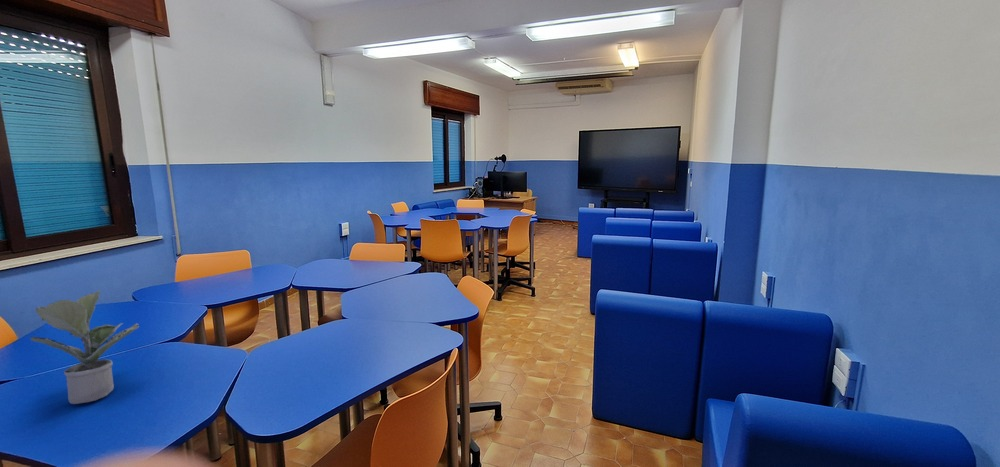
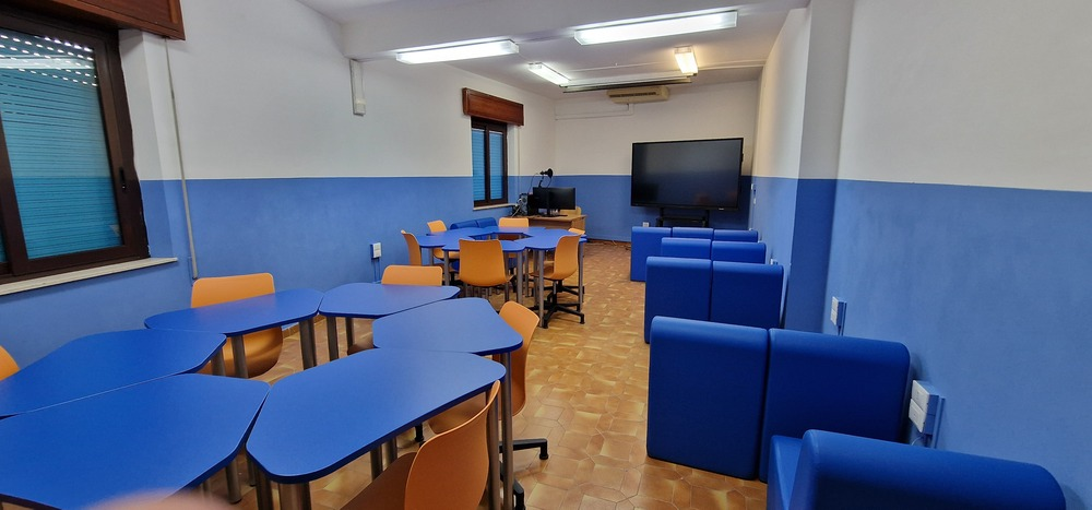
- potted plant [29,289,140,405]
